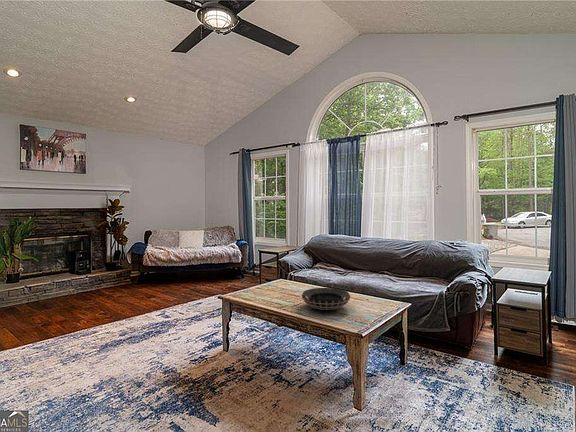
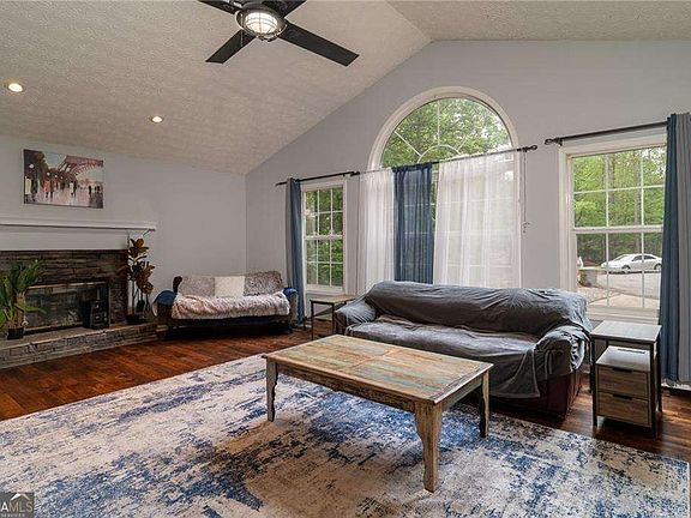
- decorative bowl [301,287,351,311]
